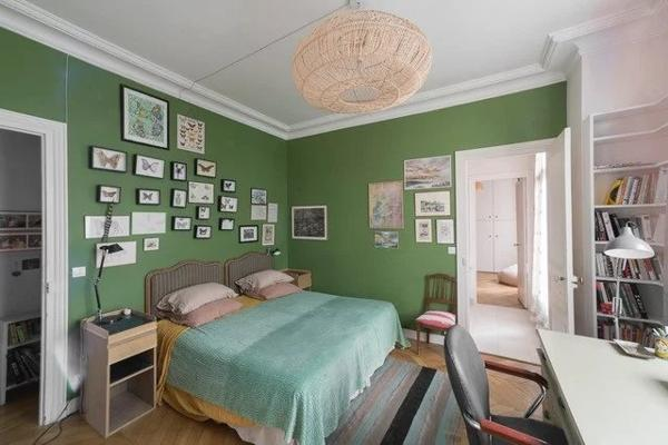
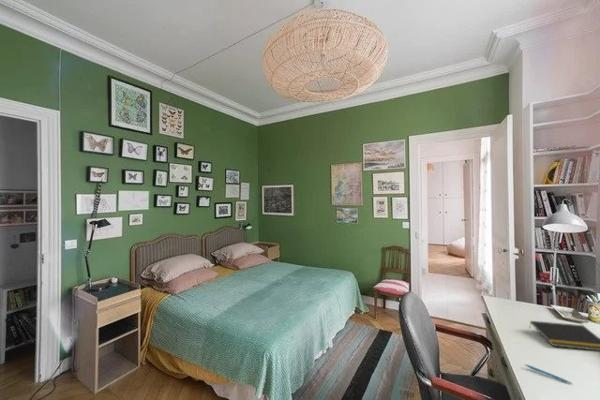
+ notepad [528,320,600,352]
+ pen [524,363,574,385]
